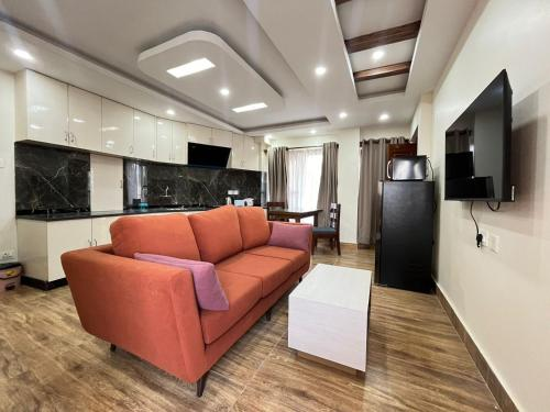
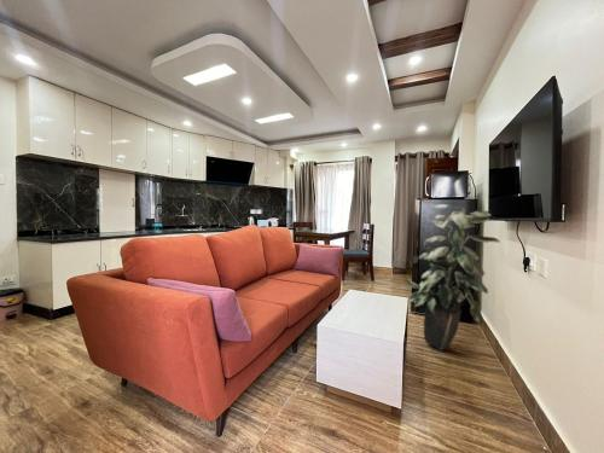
+ indoor plant [403,203,501,352]
